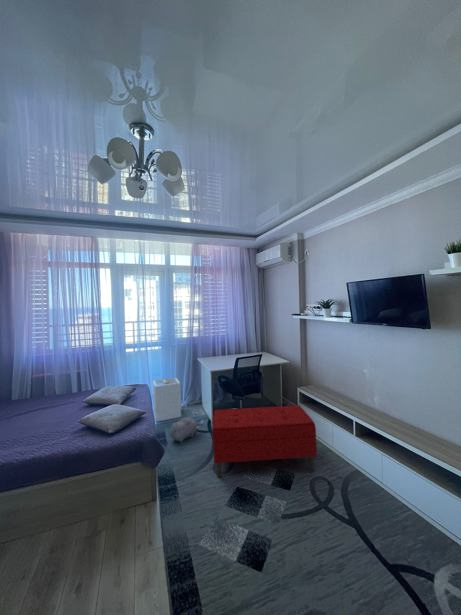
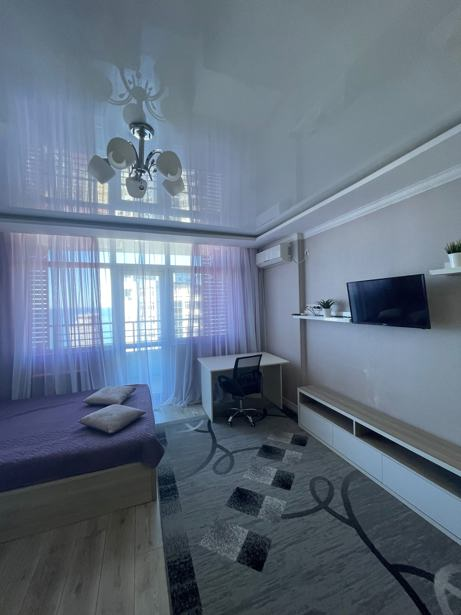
- laundry hamper [152,377,182,423]
- plush toy [169,416,204,443]
- bench [211,404,318,478]
